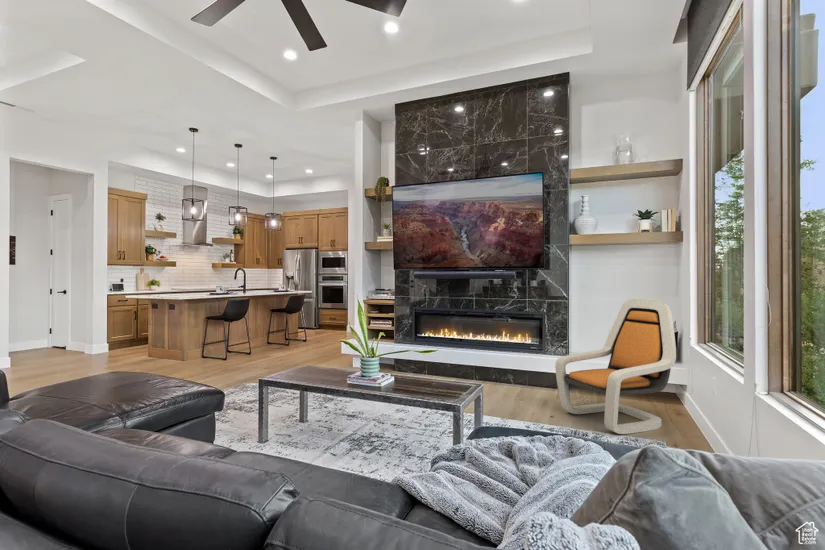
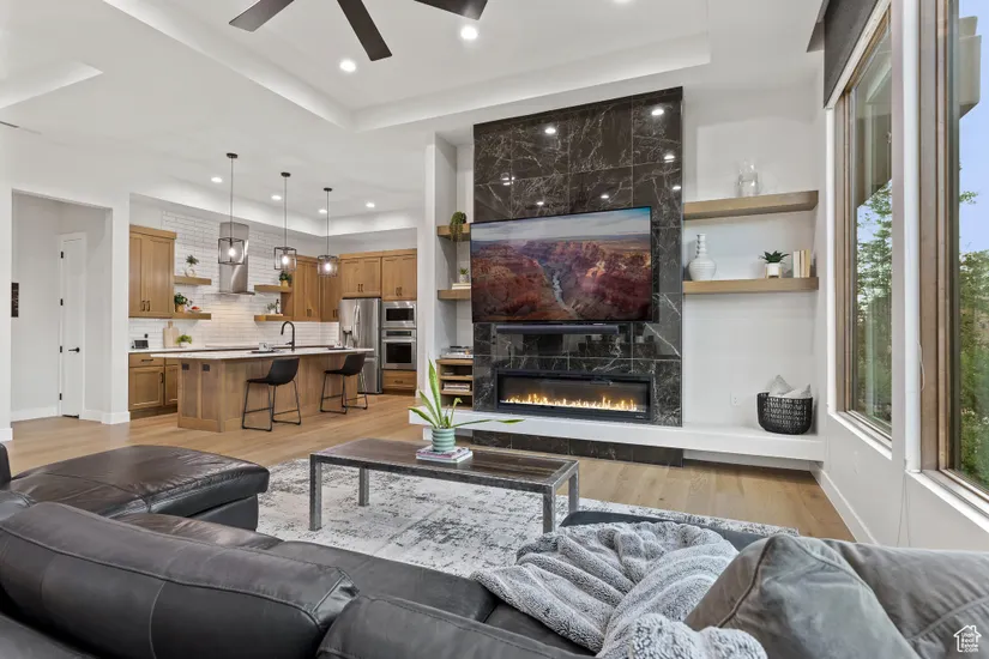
- lounge chair [554,298,677,435]
